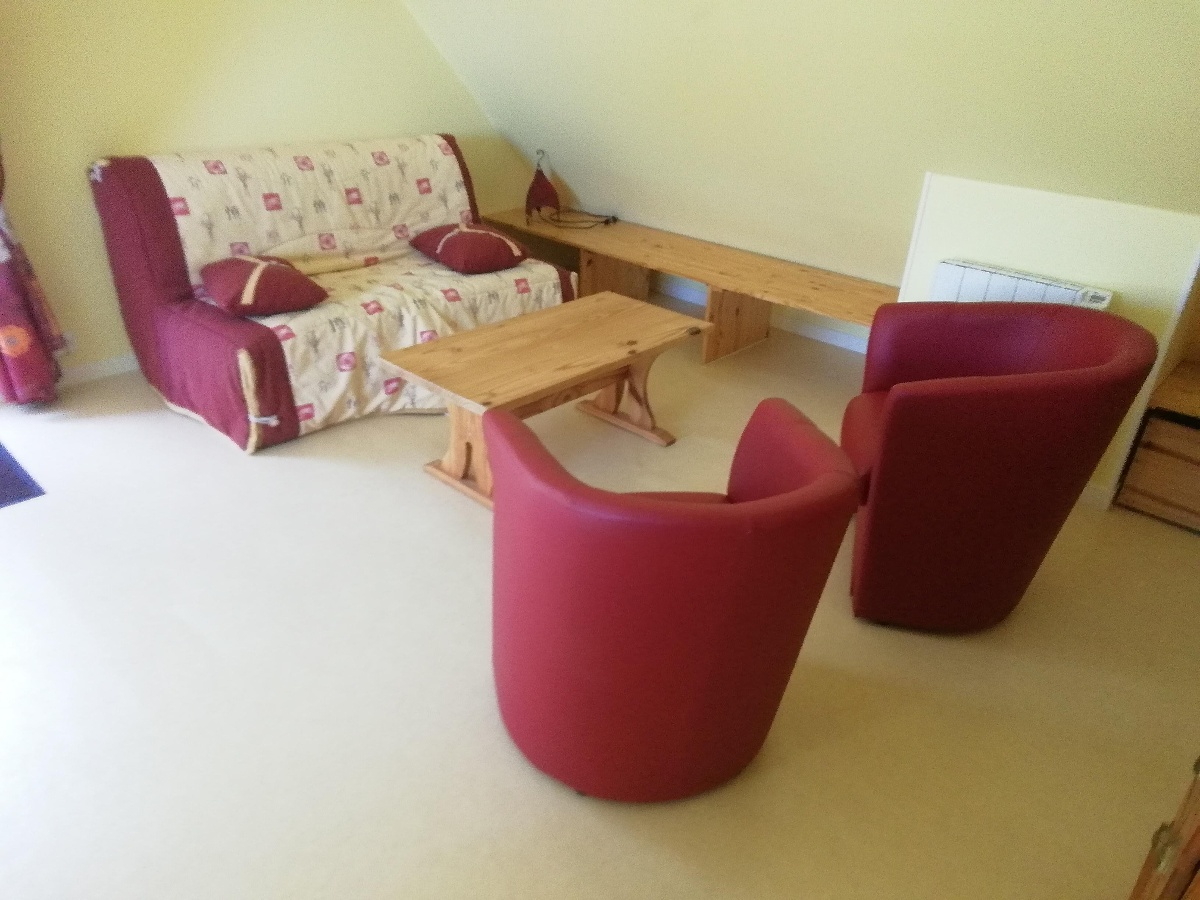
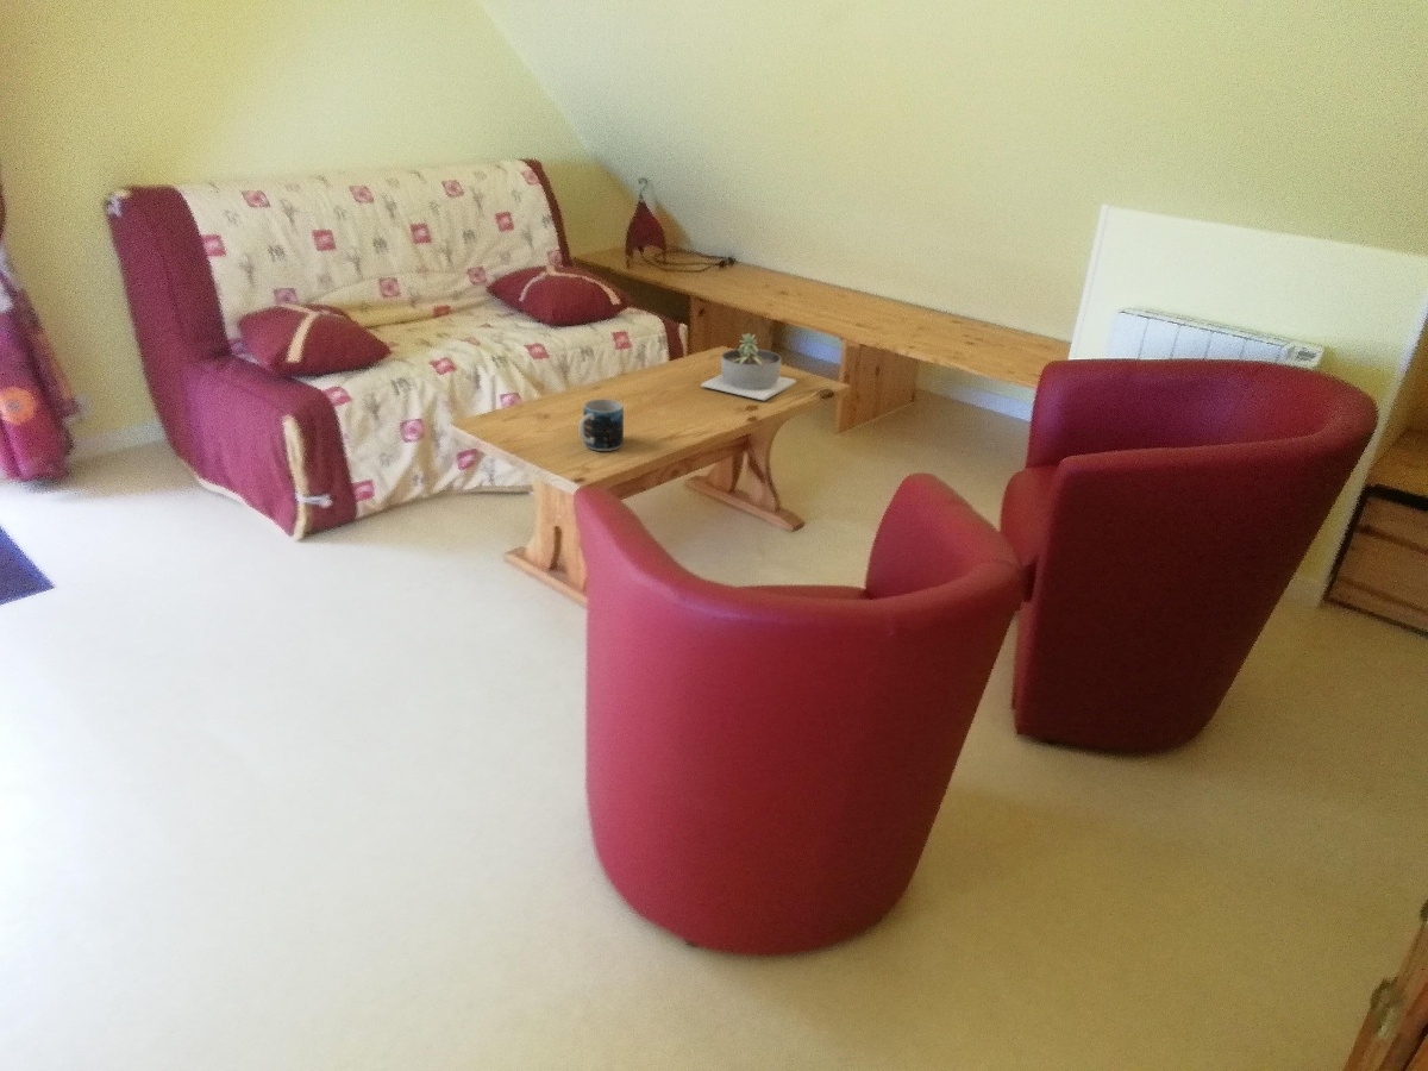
+ succulent planter [700,332,797,401]
+ mug [578,397,625,452]
